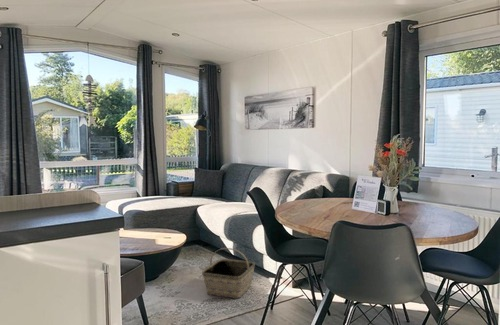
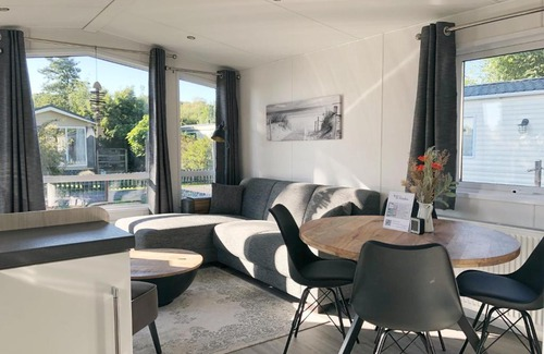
- basket [201,247,256,300]
